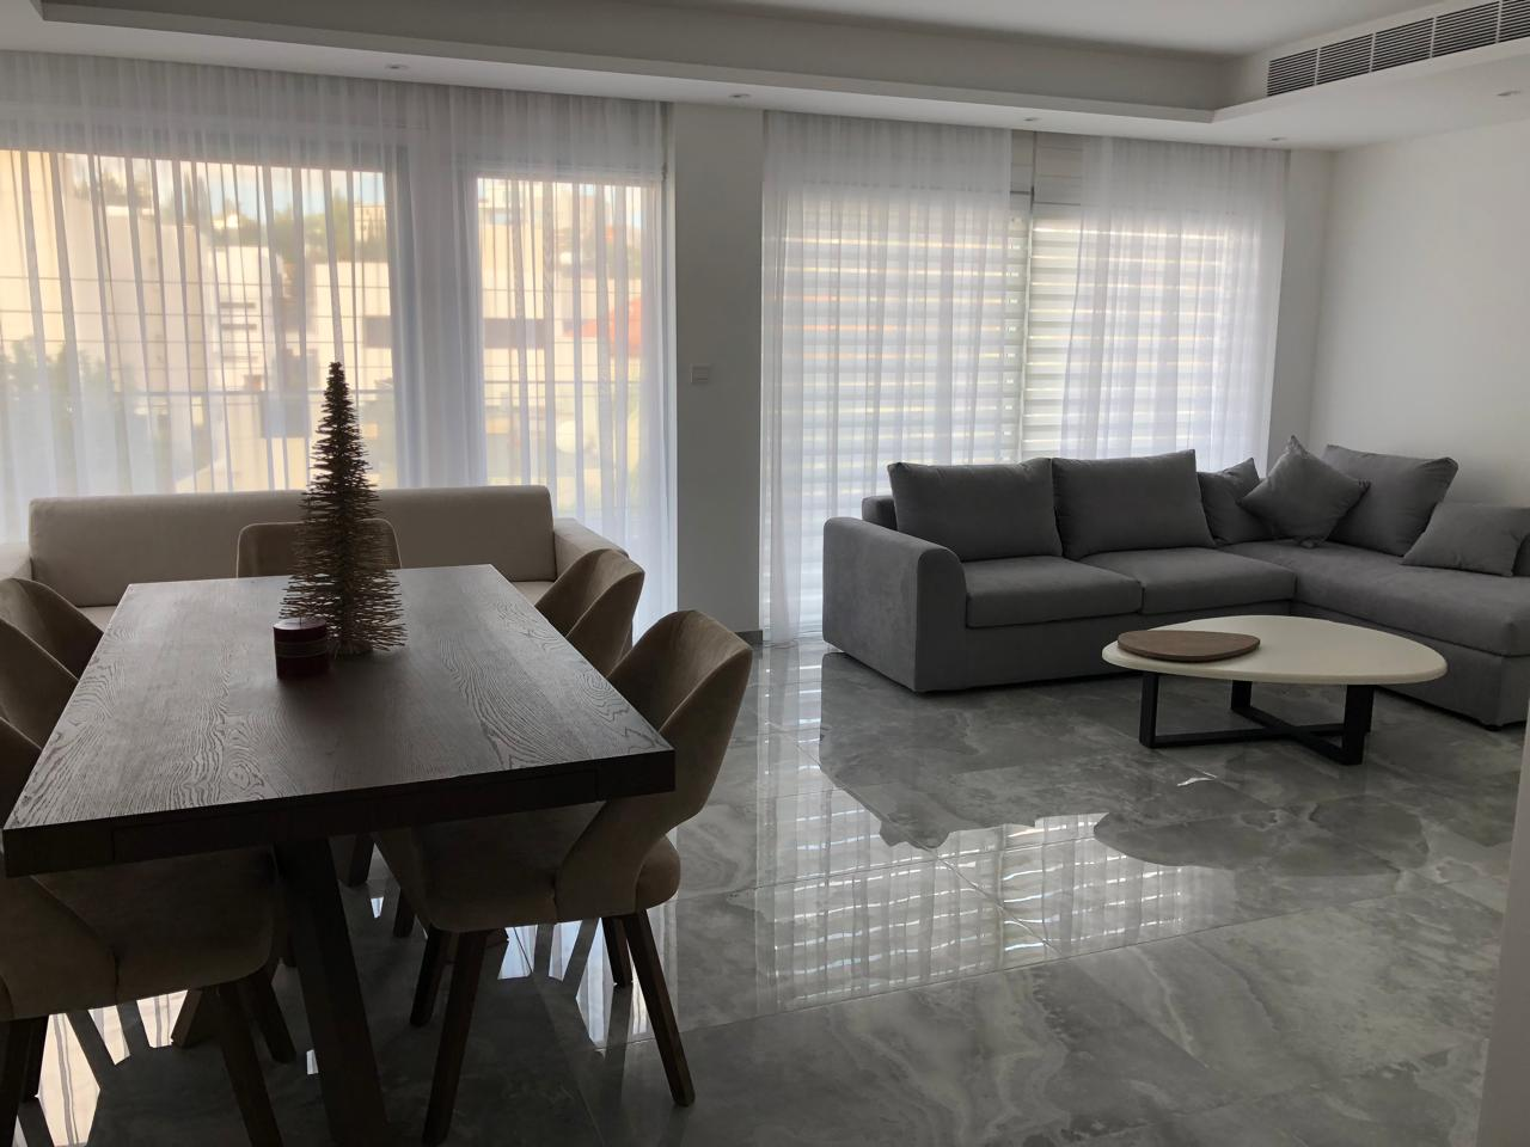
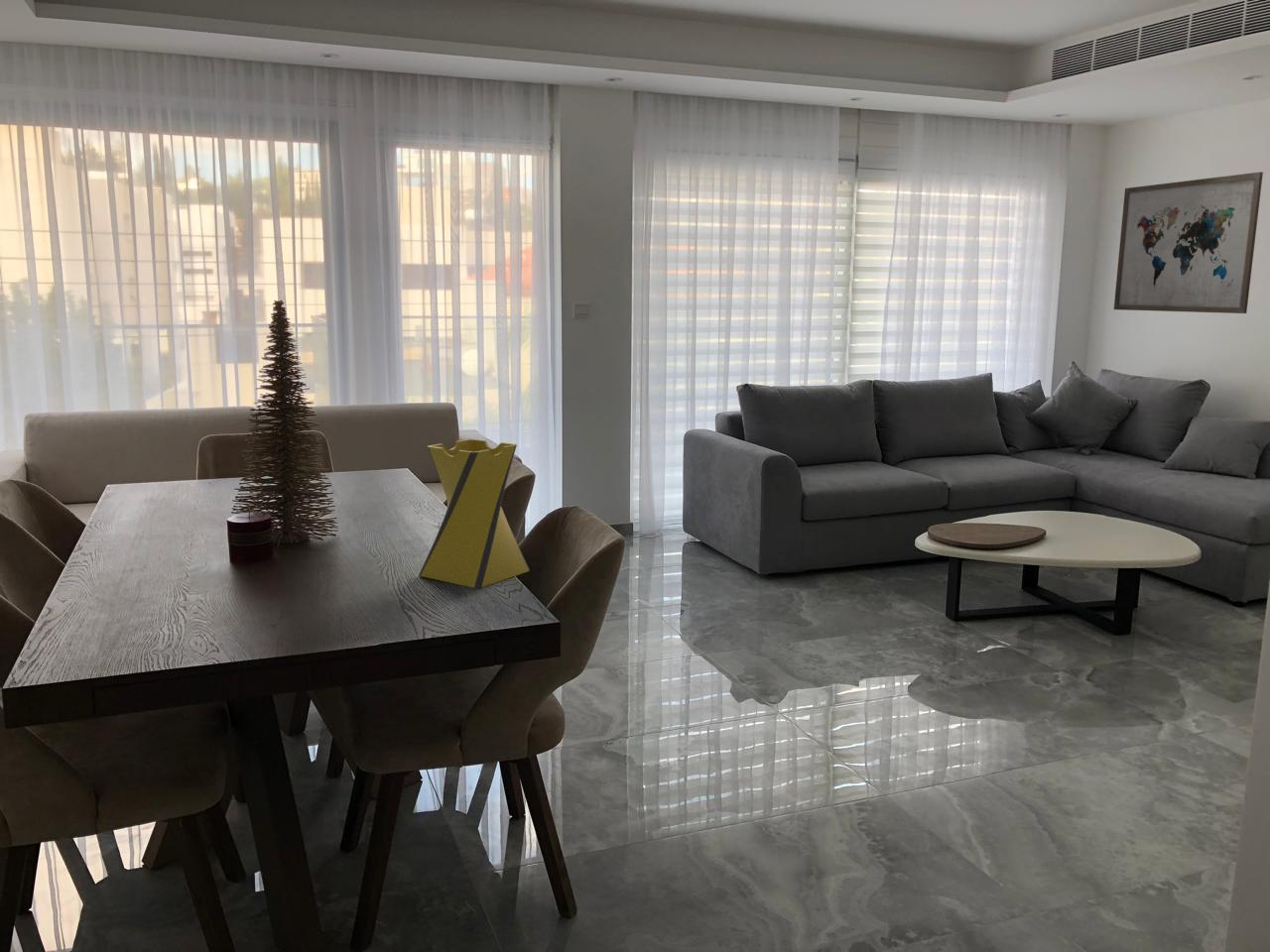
+ vase [418,438,531,589]
+ wall art [1113,171,1264,314]
